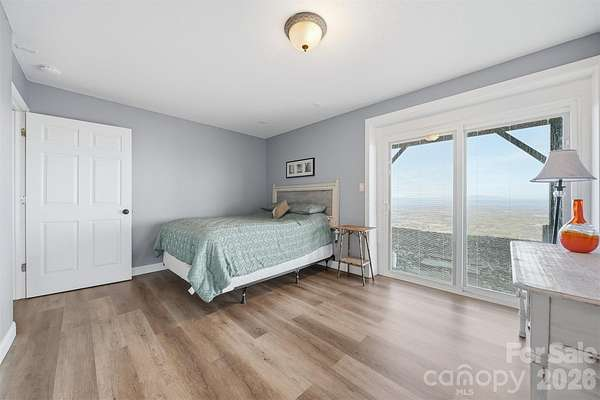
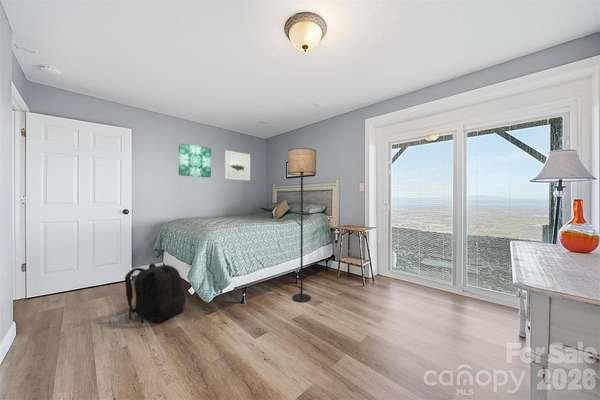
+ floor lamp [287,147,317,303]
+ wall art [224,150,251,181]
+ backpack [124,262,186,325]
+ wall art [178,142,212,178]
